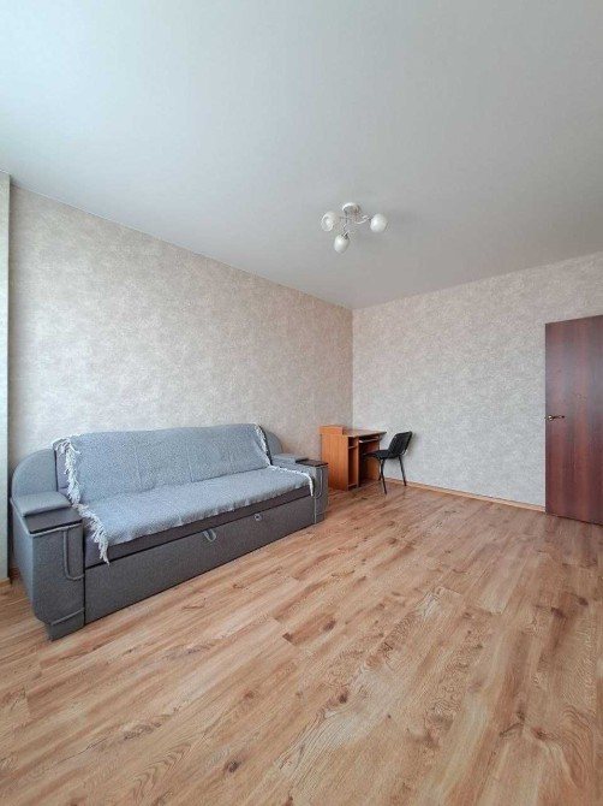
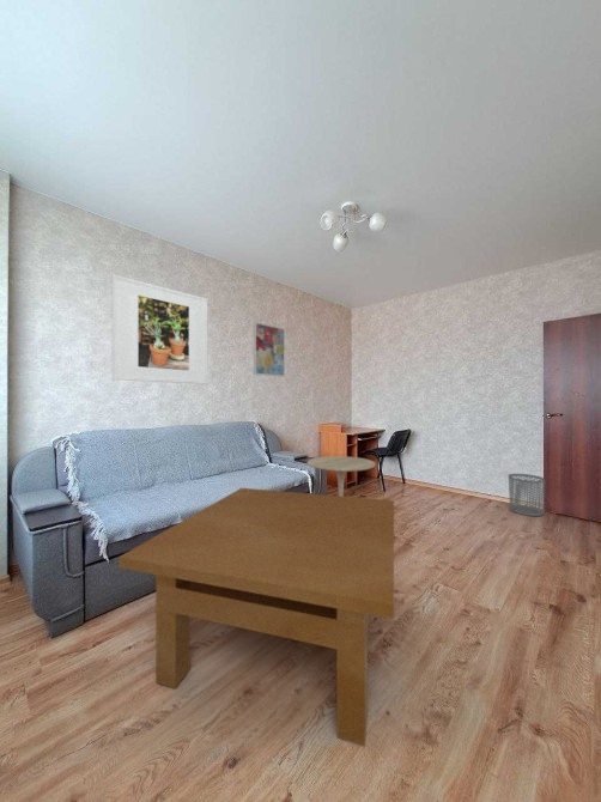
+ waste bin [508,473,546,517]
+ table [117,487,395,747]
+ side table [306,455,377,497]
+ wall art [253,321,286,378]
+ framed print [111,273,208,385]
